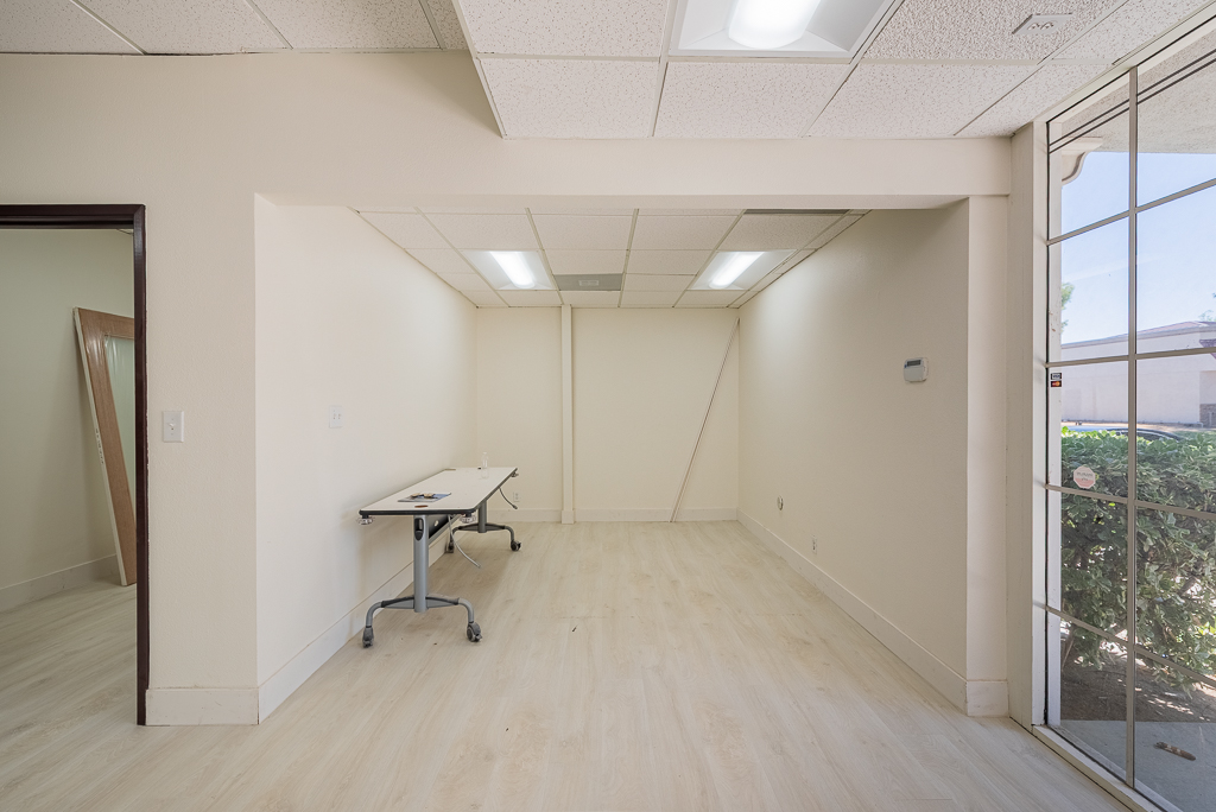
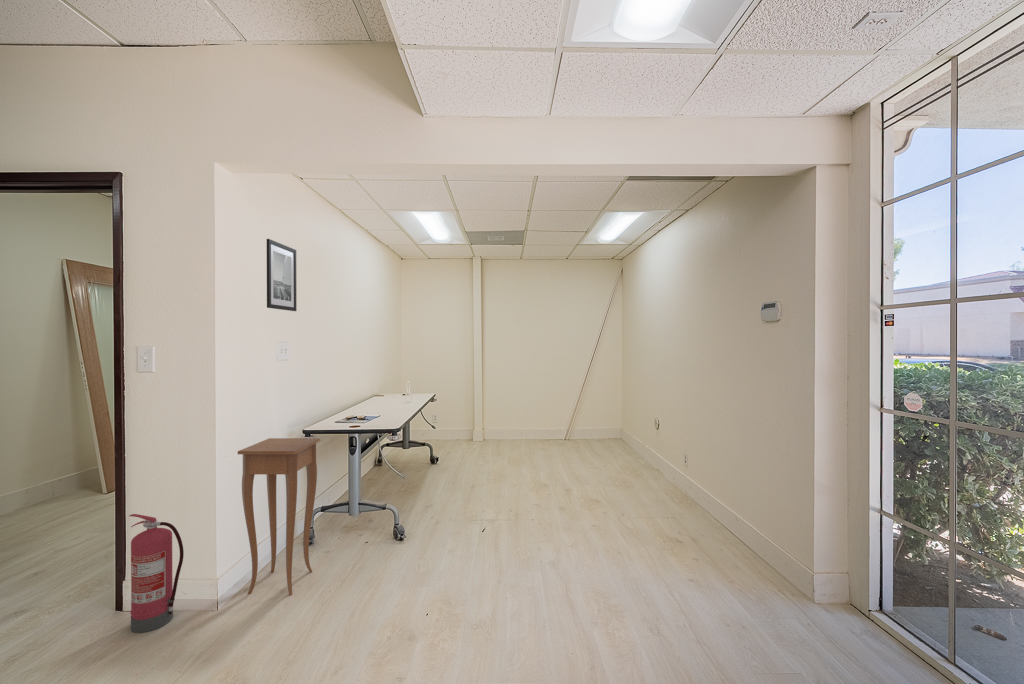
+ side table [237,437,321,596]
+ fire extinguisher [128,513,185,634]
+ wall art [266,238,297,312]
